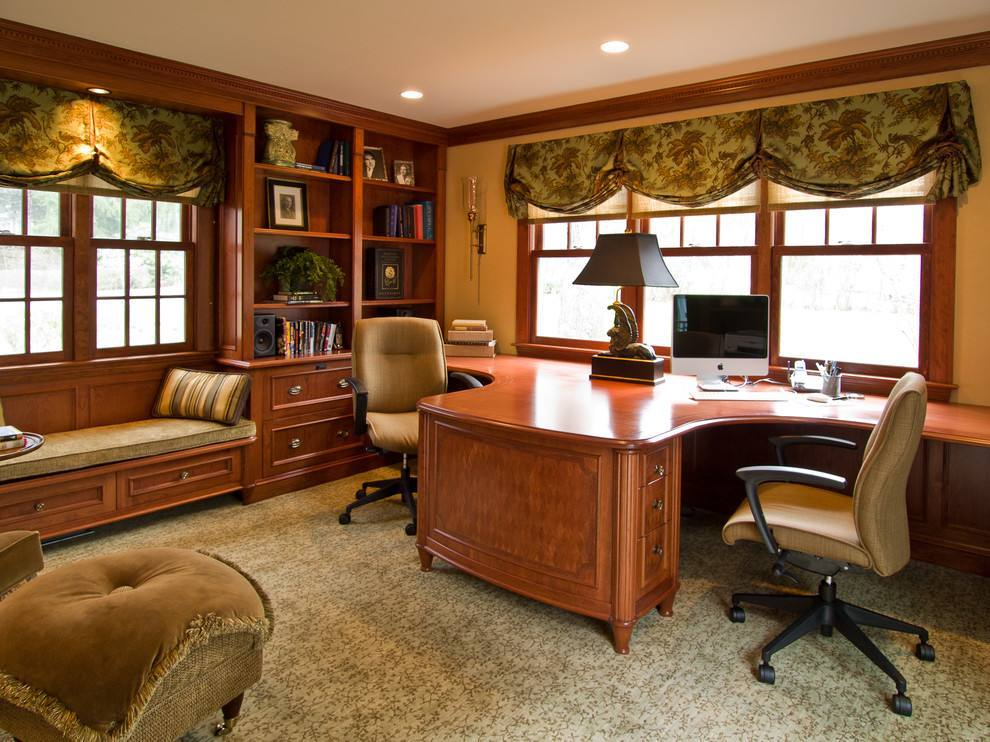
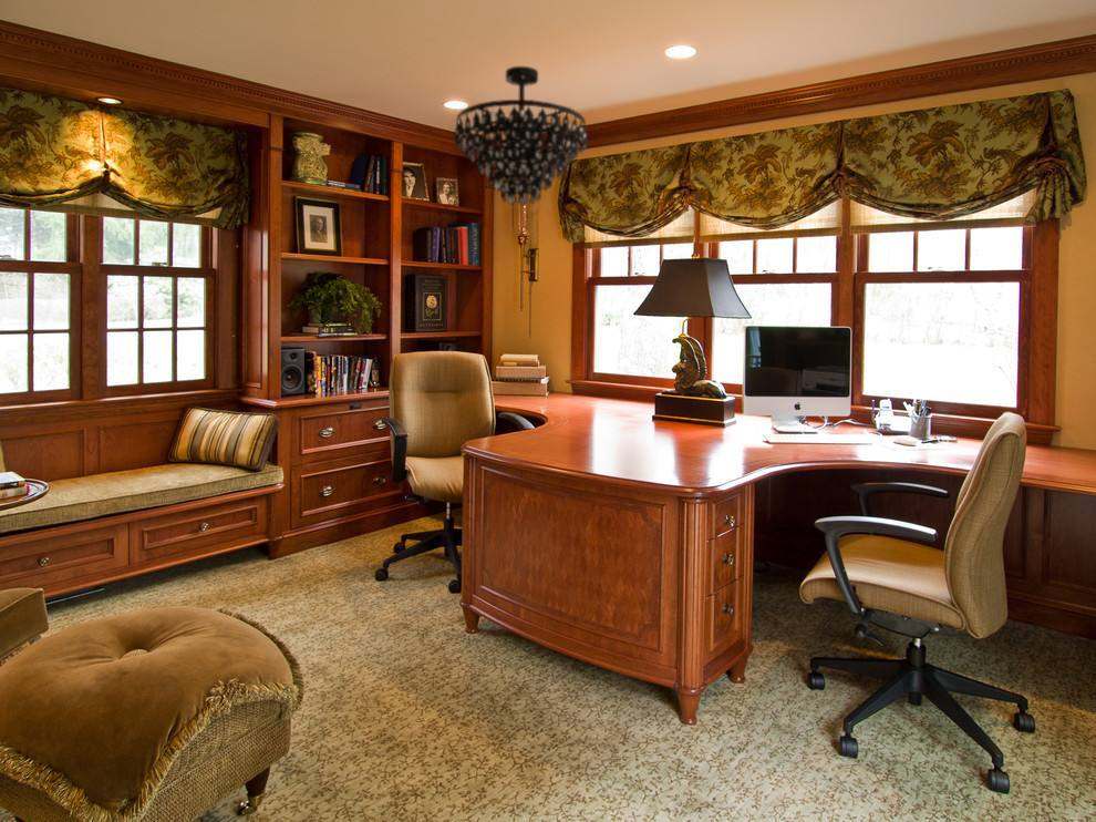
+ chandelier [454,65,589,207]
